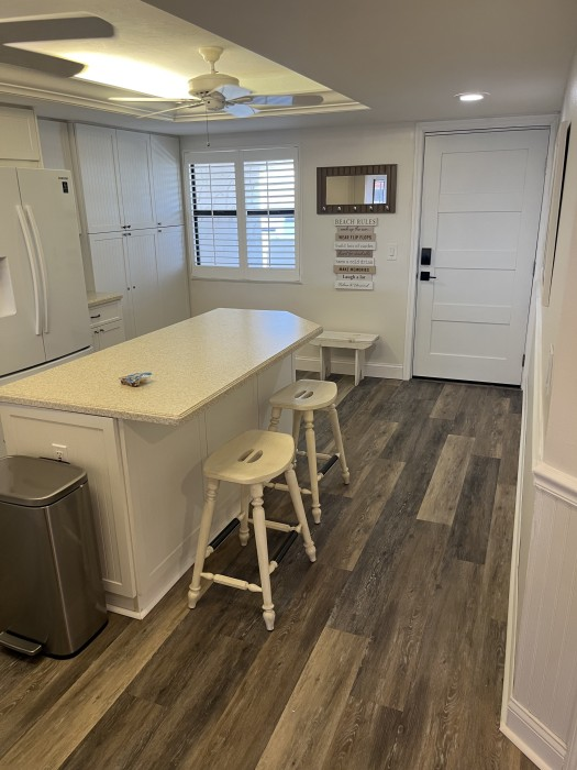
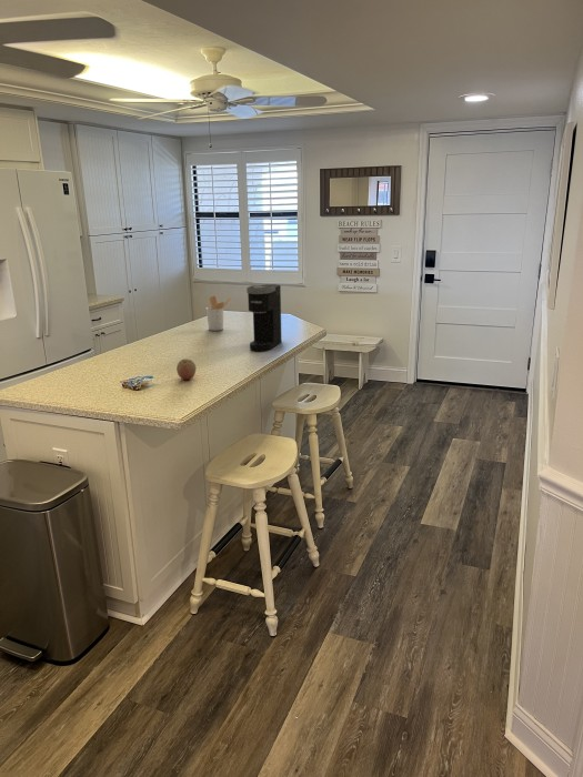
+ coffee maker [245,283,282,352]
+ utensil holder [205,295,231,332]
+ fruit [175,359,198,381]
